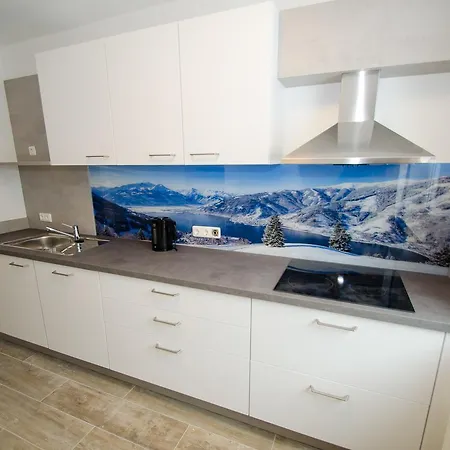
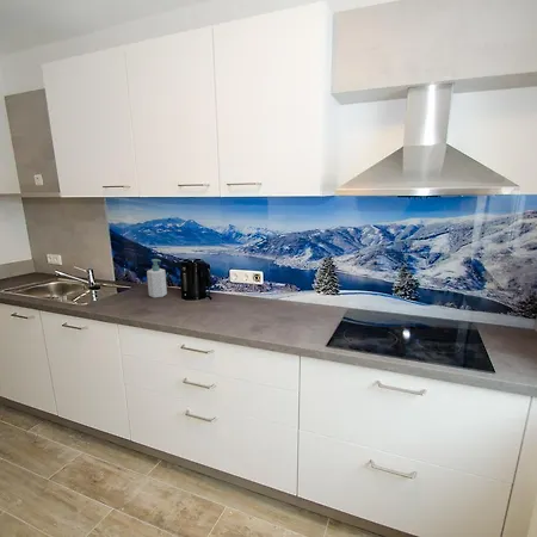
+ soap bottle [146,258,168,298]
